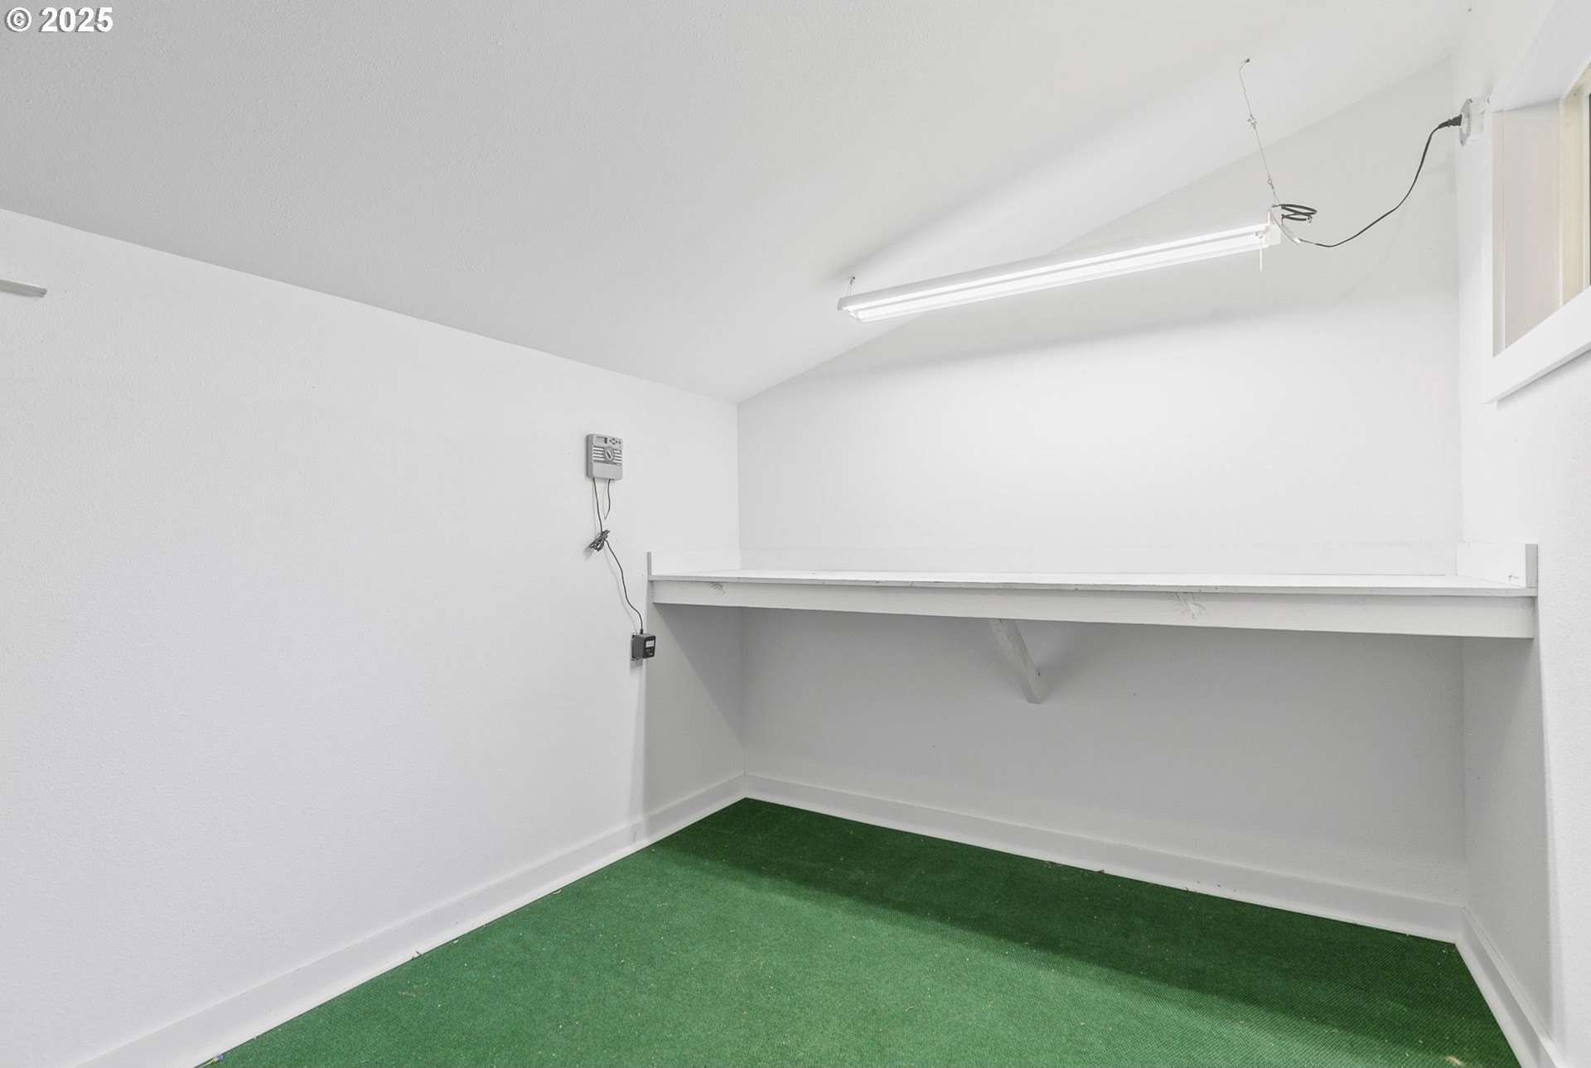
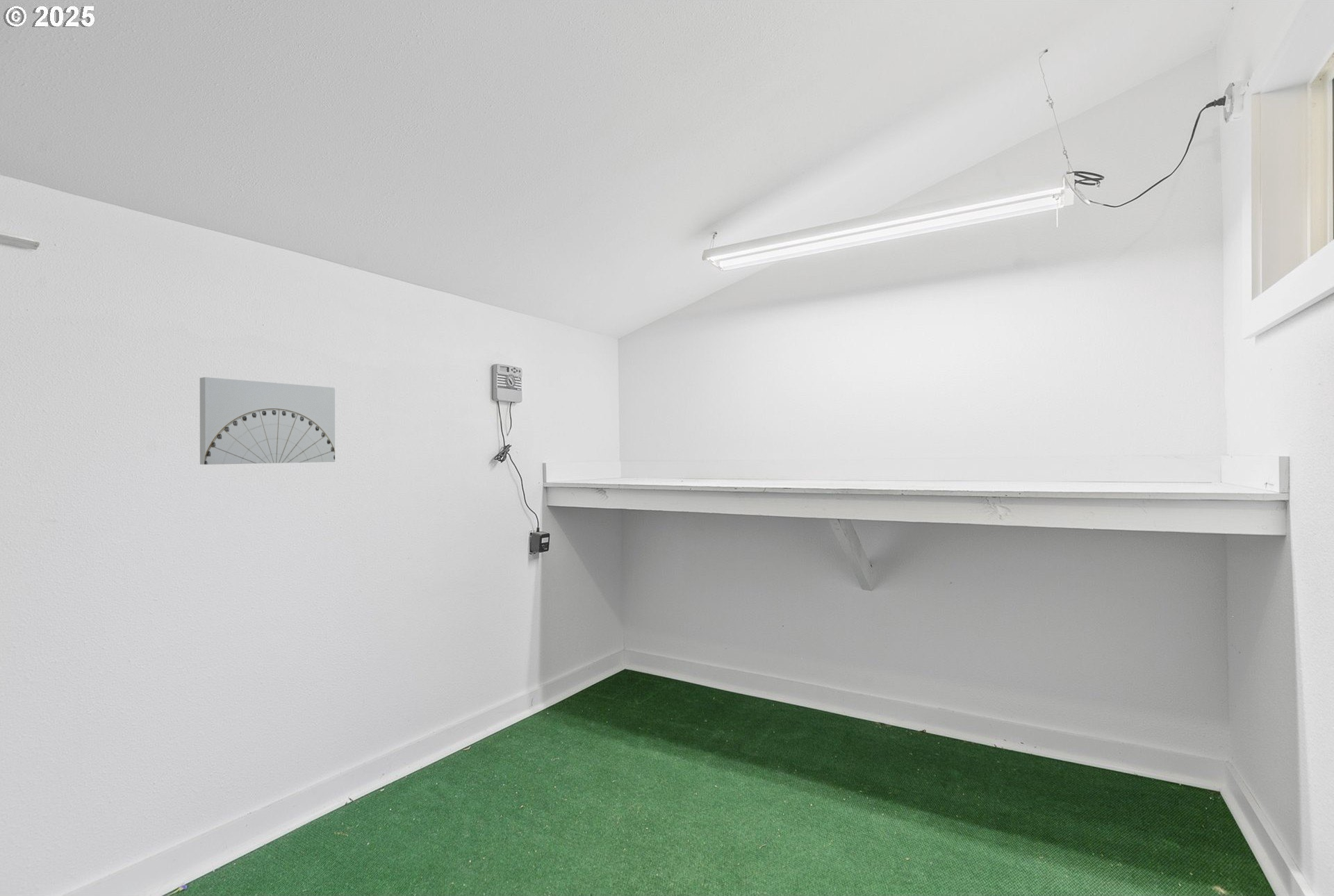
+ wall art [199,376,336,465]
